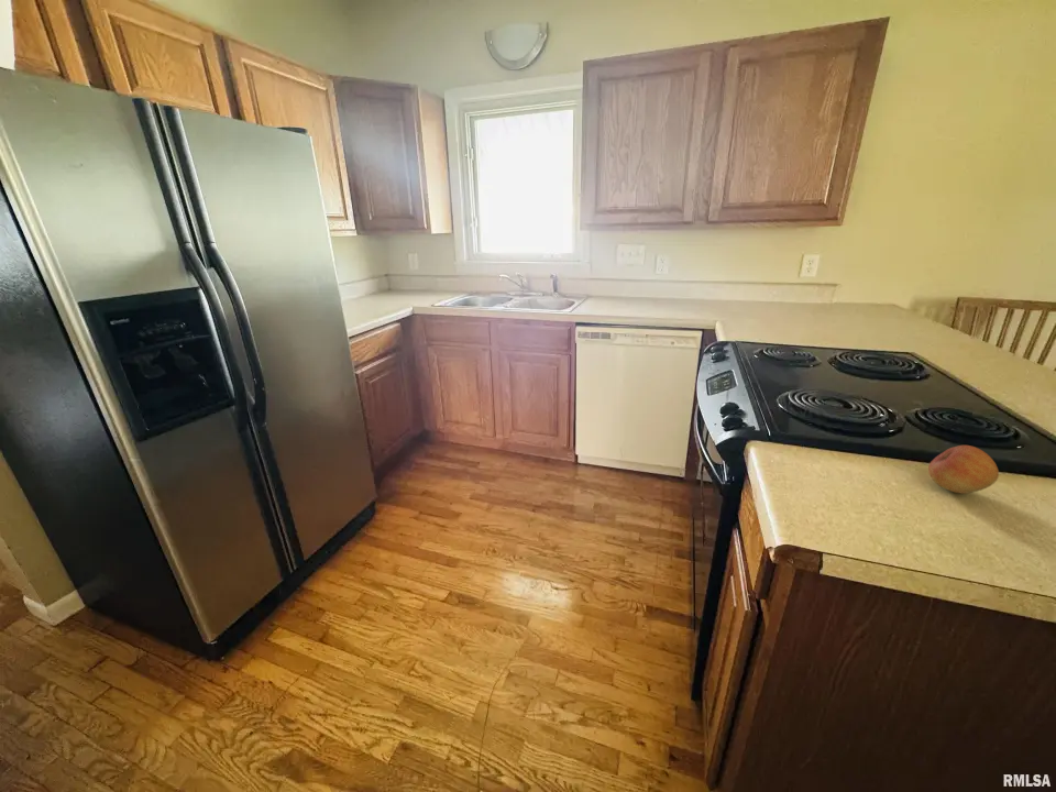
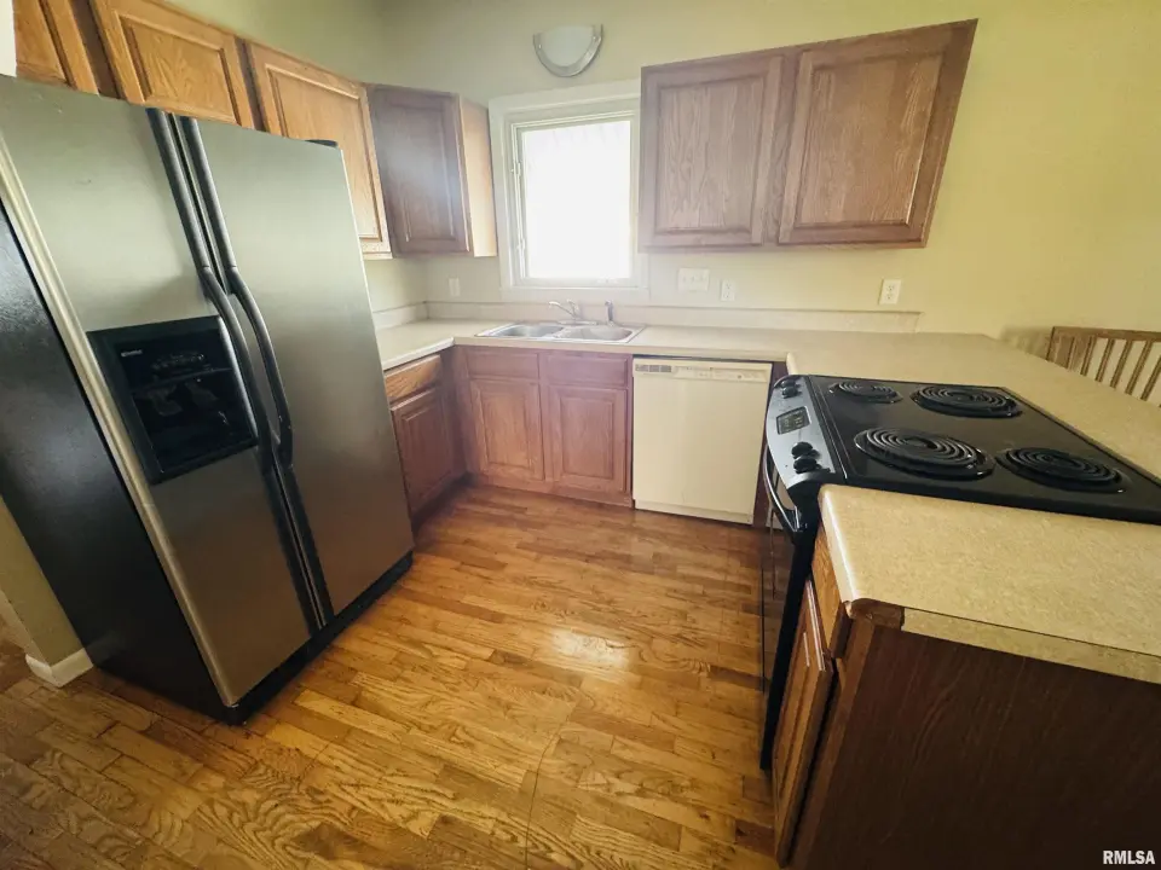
- fruit [927,444,1000,495]
